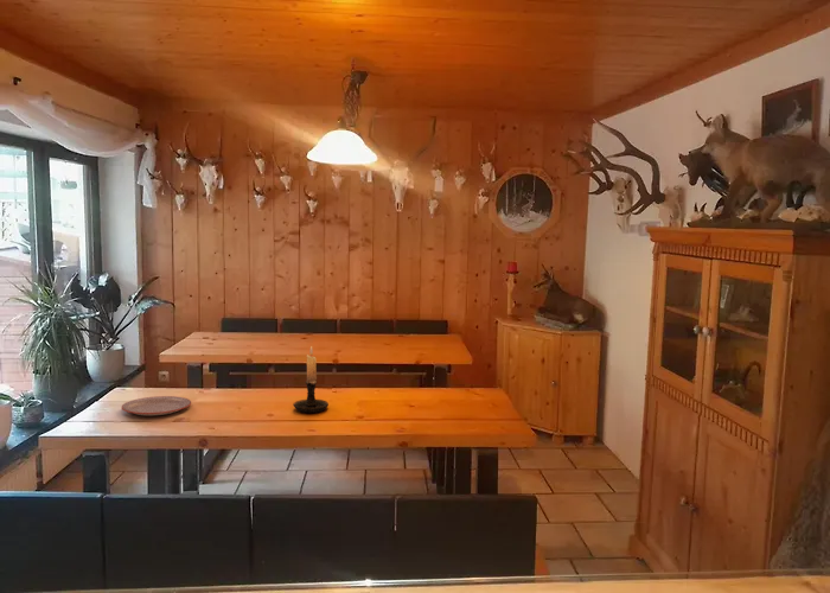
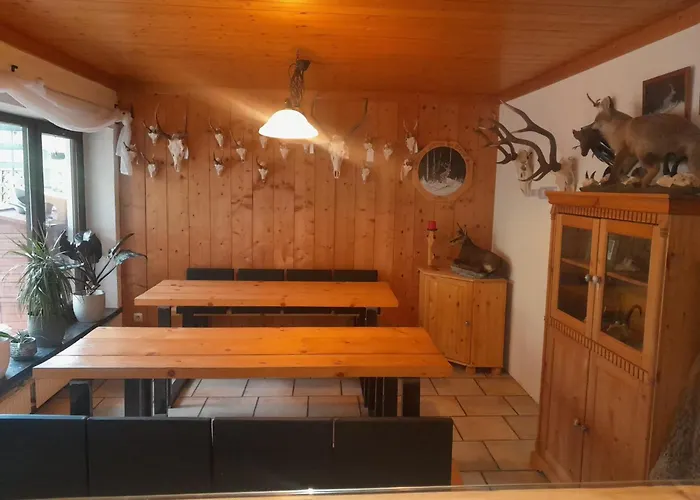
- plate [121,395,192,416]
- candle holder [293,345,330,414]
